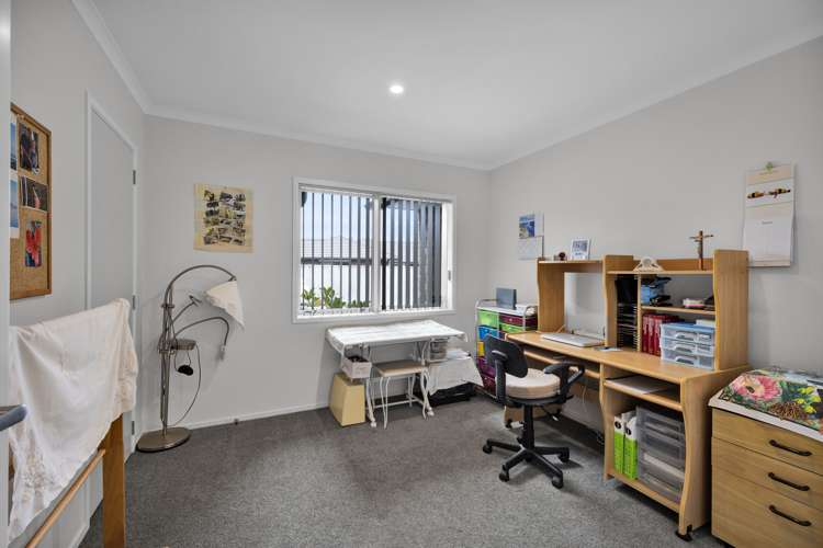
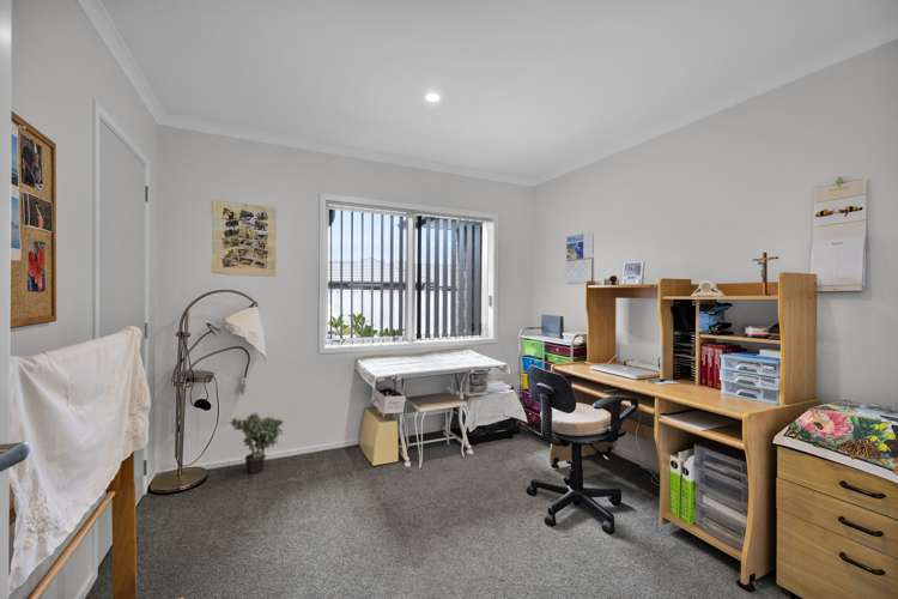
+ potted plant [227,412,285,474]
